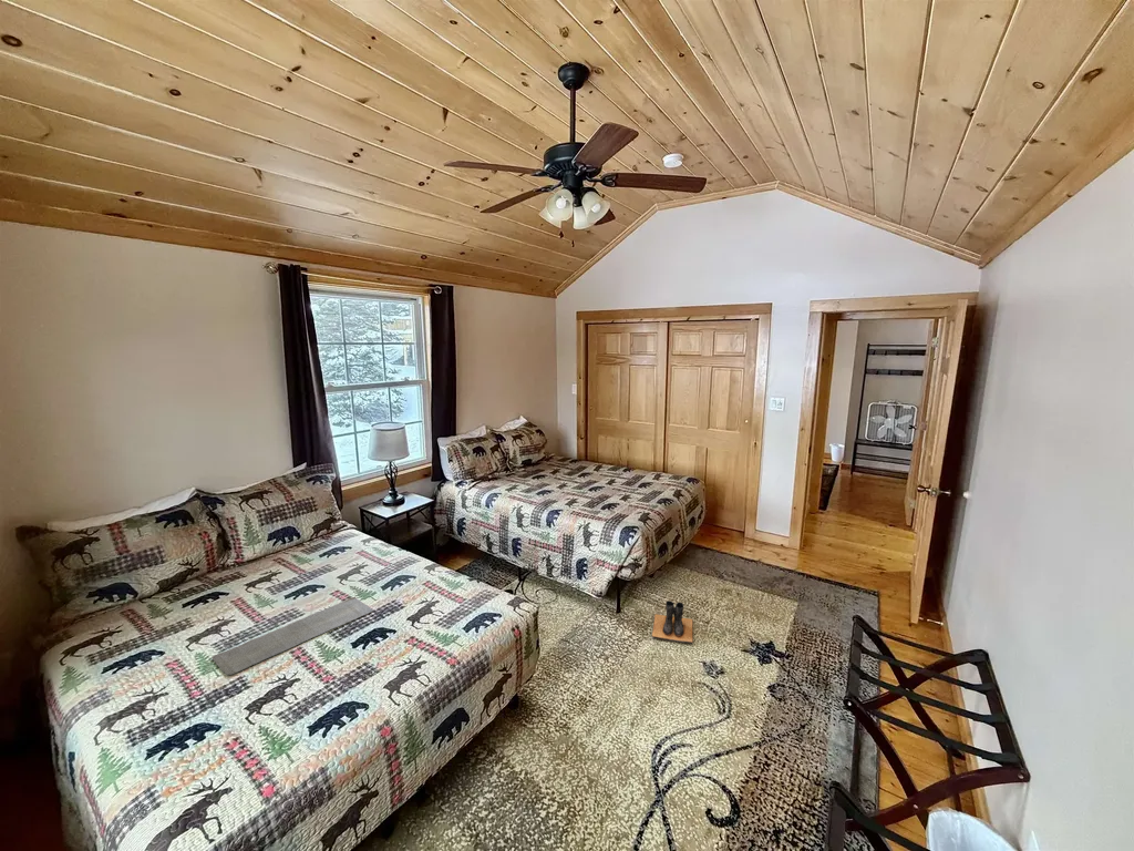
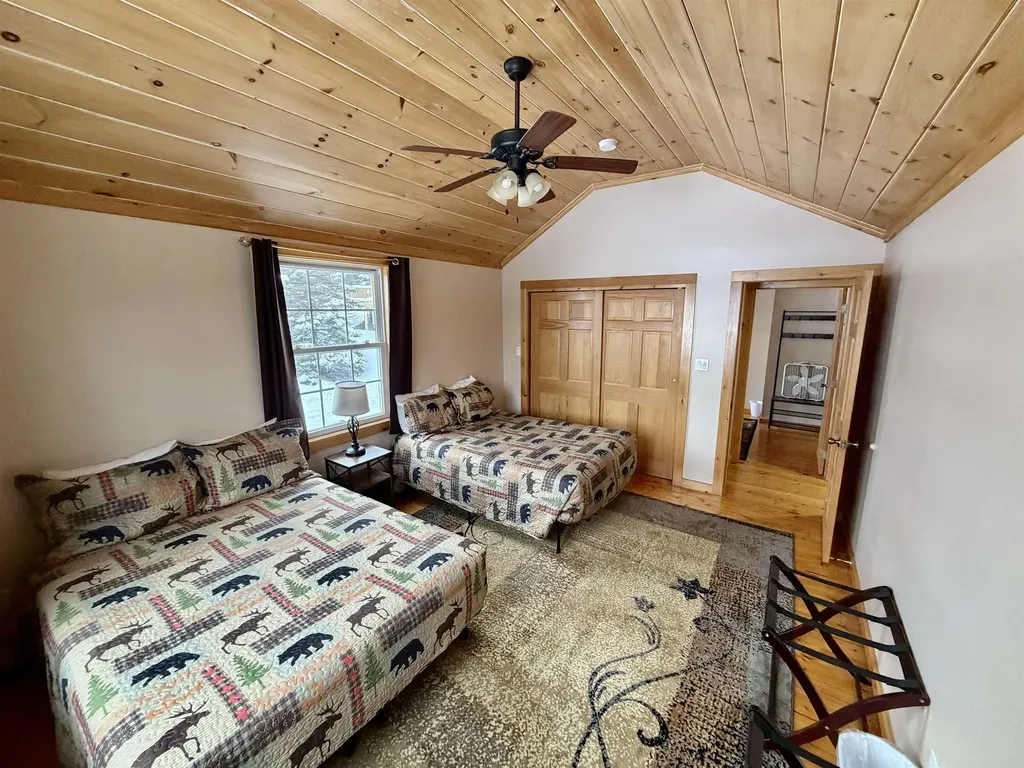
- bath mat [210,596,374,676]
- boots [651,599,694,644]
